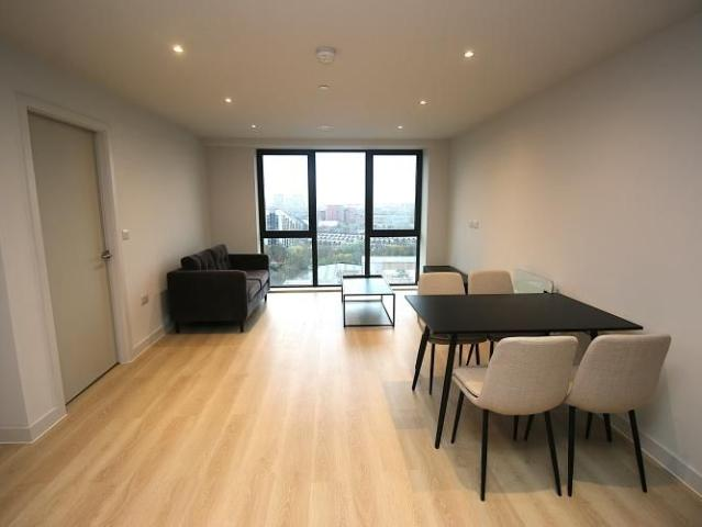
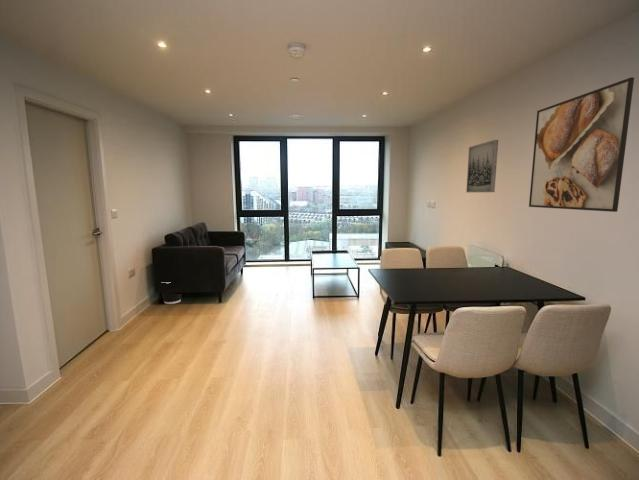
+ wastebasket [161,282,182,305]
+ wall art [465,139,499,193]
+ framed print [528,76,635,213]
